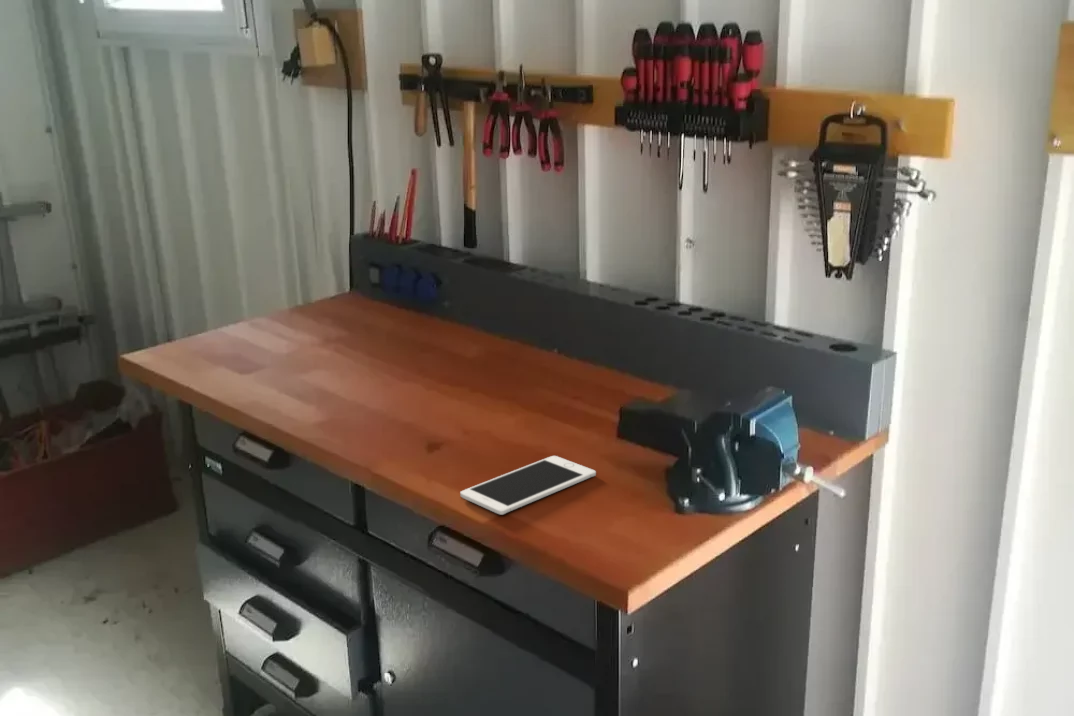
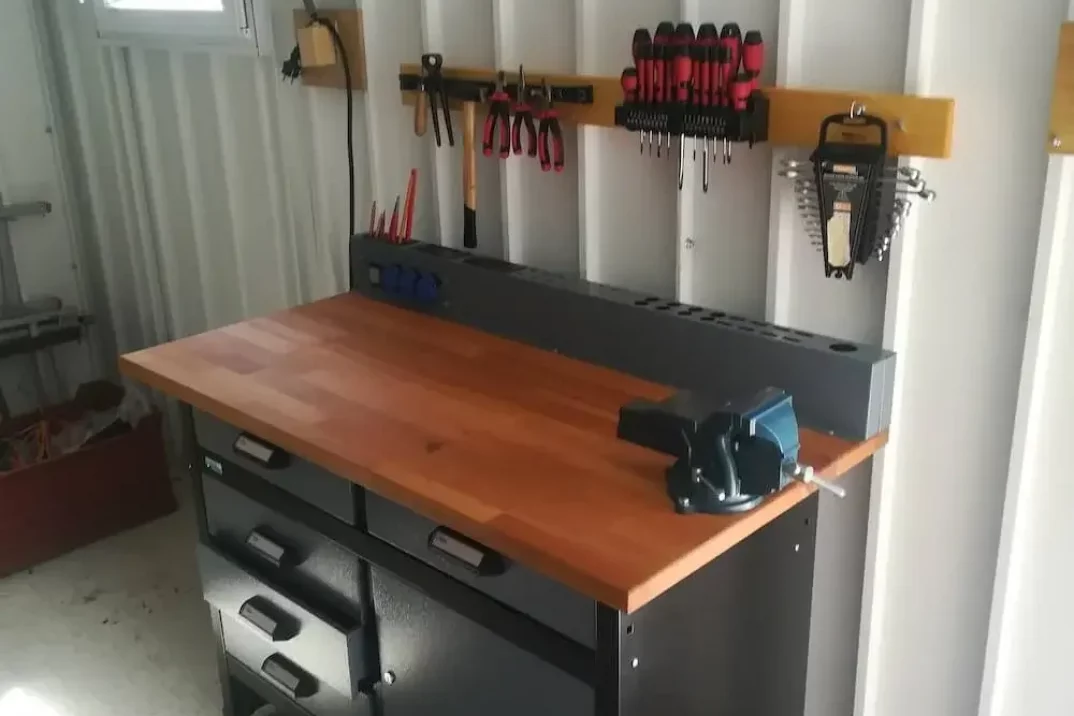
- cell phone [459,455,597,516]
